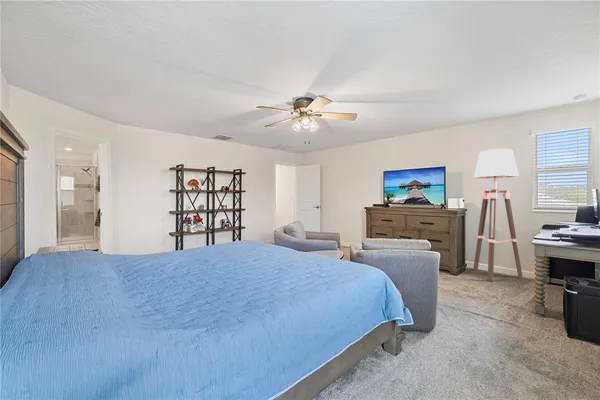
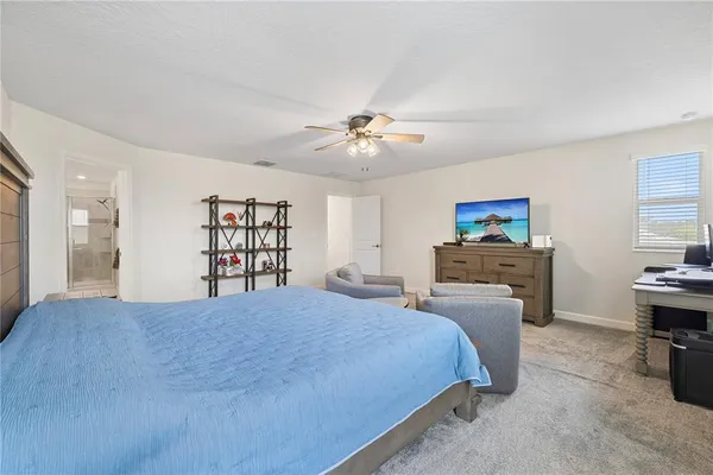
- floor lamp [472,147,524,282]
